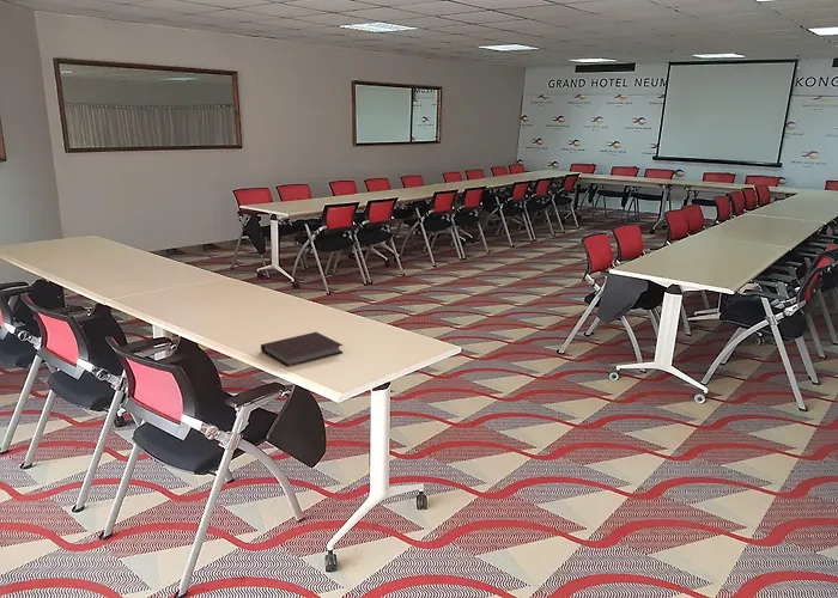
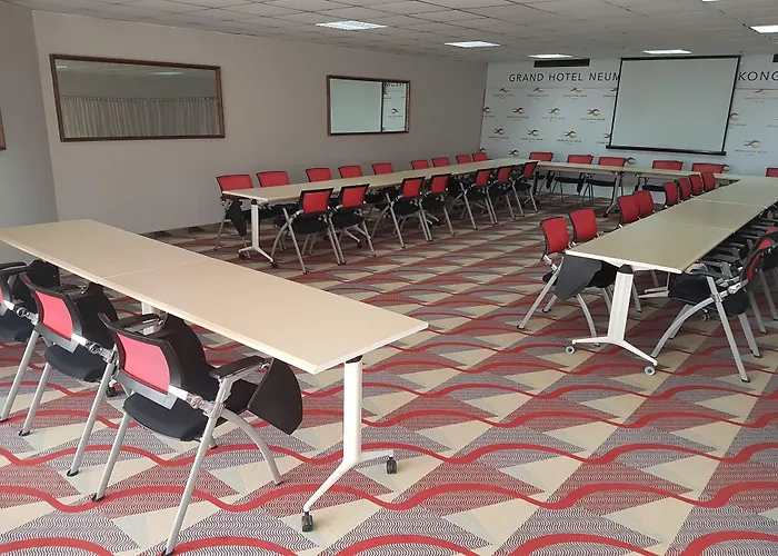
- notebook [260,331,345,368]
